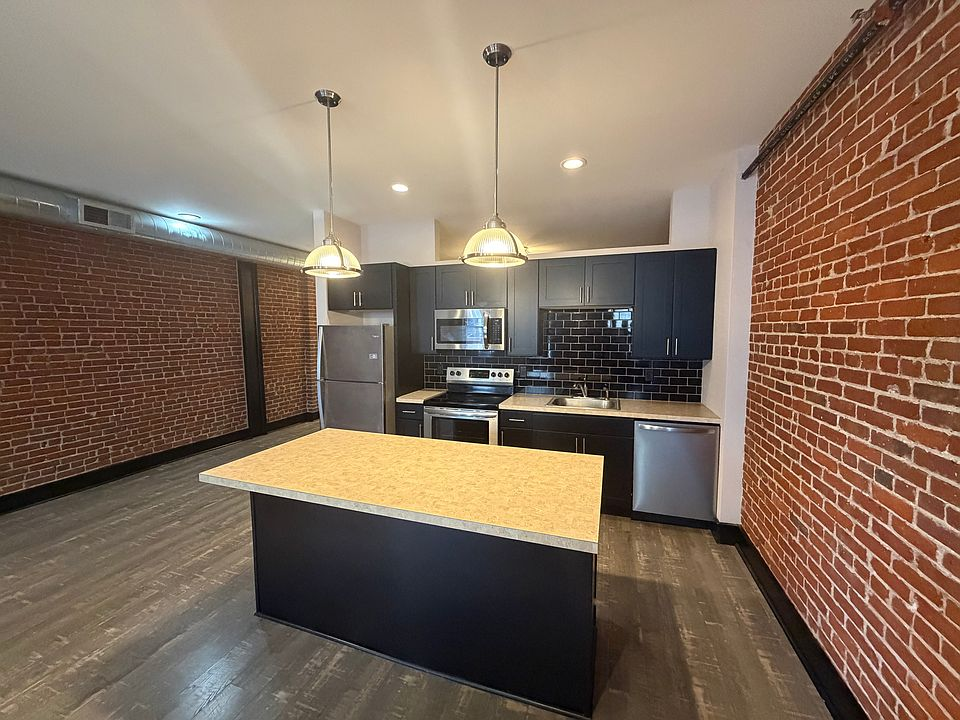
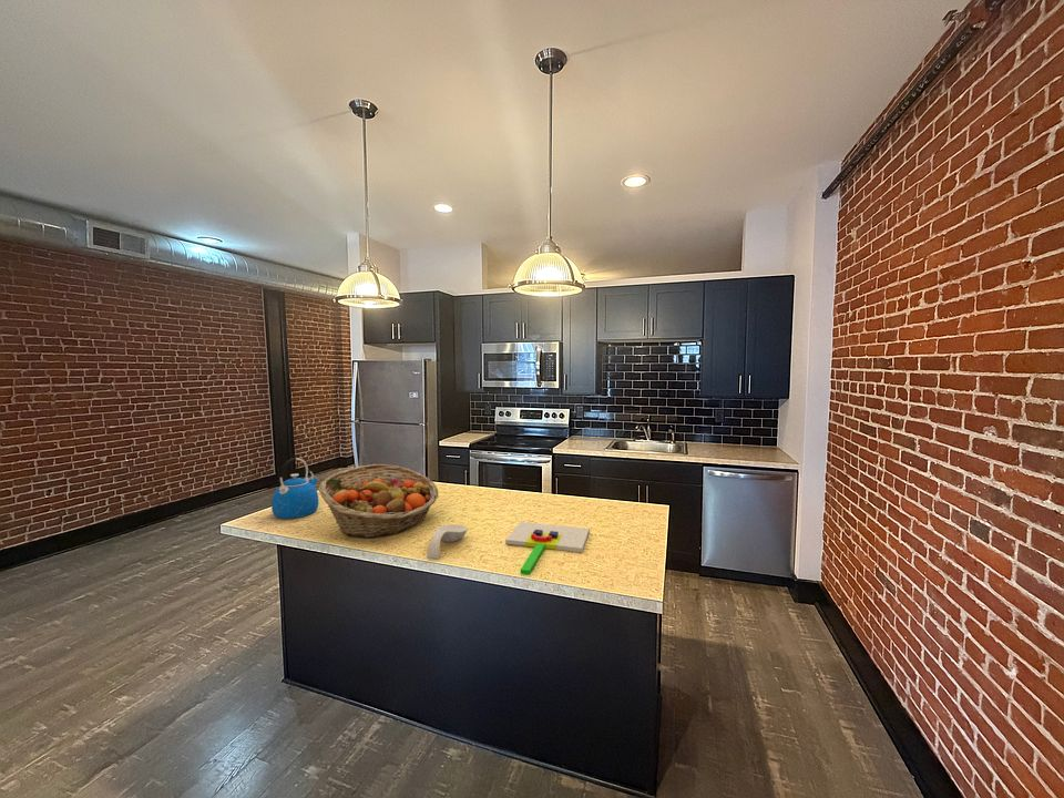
+ chopping board [504,521,591,576]
+ spoon rest [426,523,469,561]
+ kettle [270,457,319,520]
+ fruit basket [318,463,439,539]
